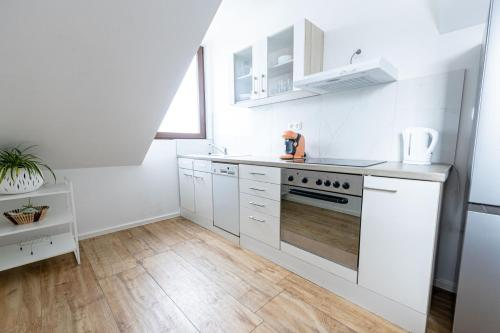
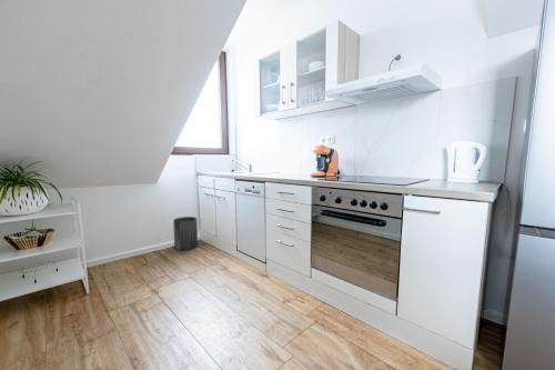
+ trash can [172,216,199,251]
